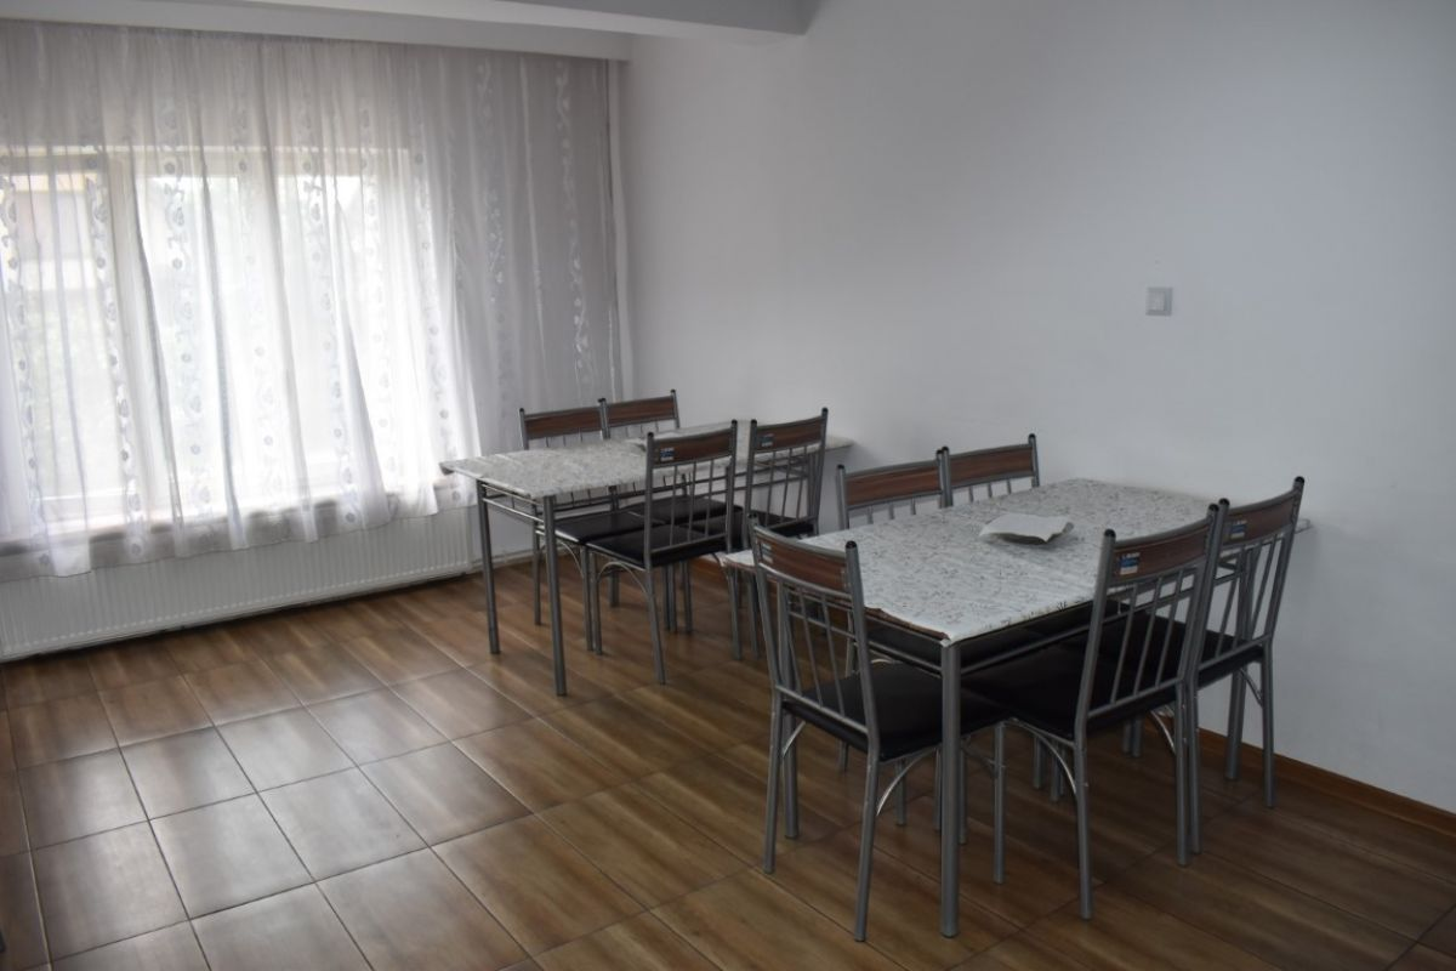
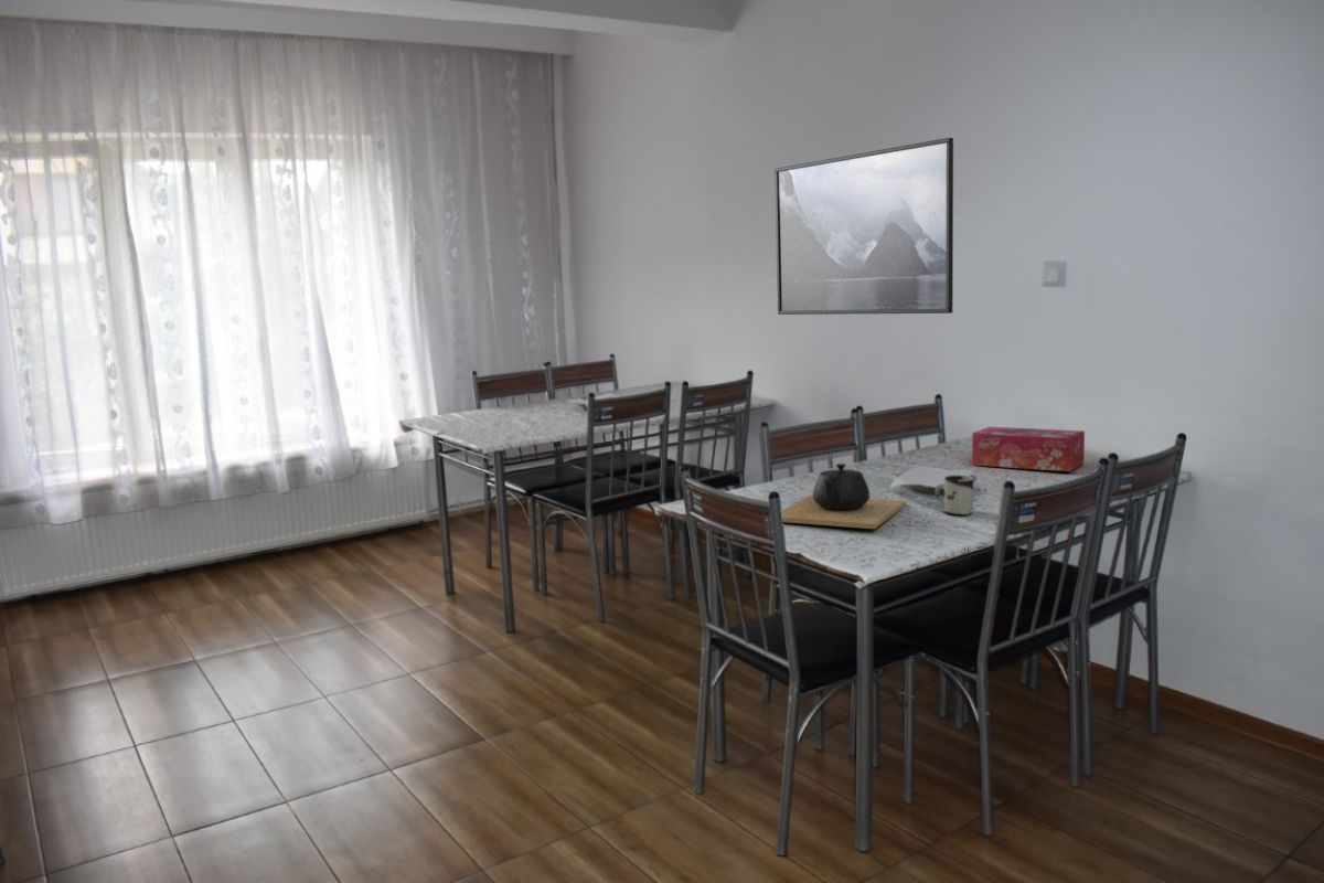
+ cup [933,475,974,515]
+ teapot [780,462,907,530]
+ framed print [773,137,954,316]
+ tissue box [971,426,1086,472]
